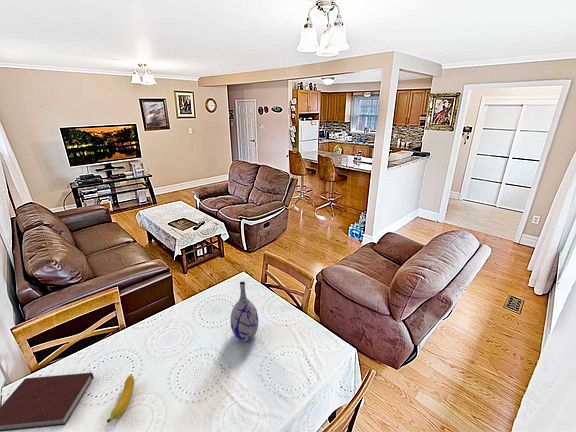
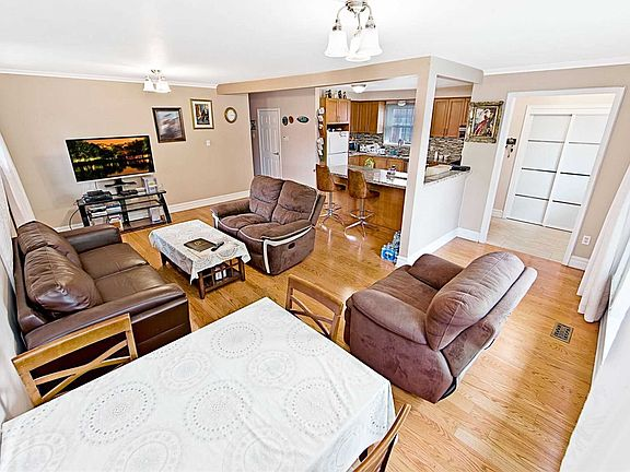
- vase [230,280,260,342]
- notebook [0,372,94,432]
- banana [106,374,135,424]
